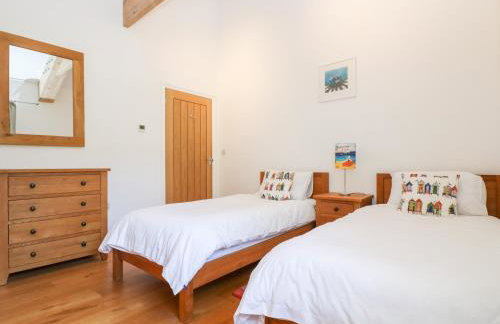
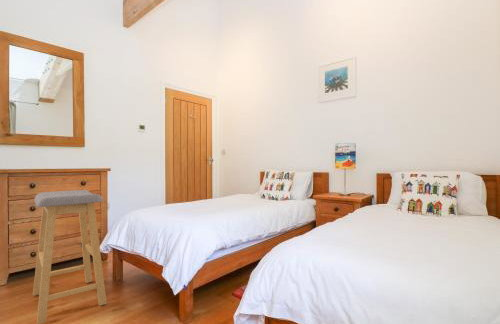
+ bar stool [32,189,108,324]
